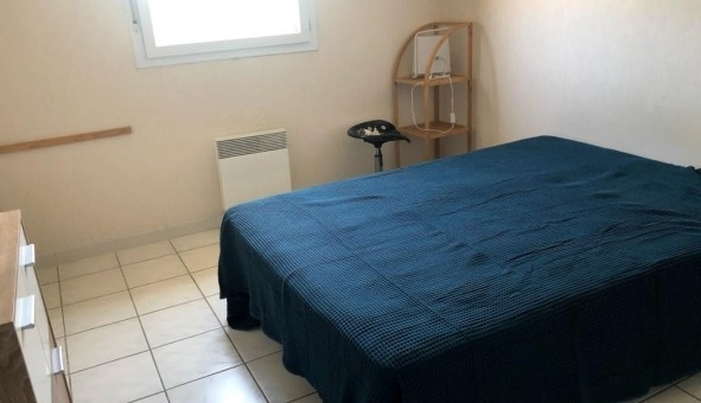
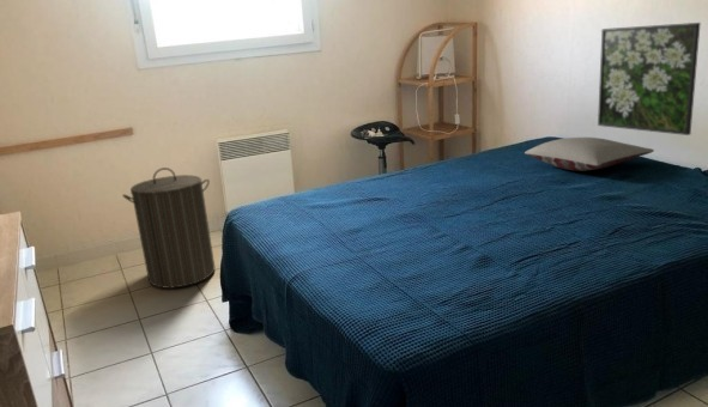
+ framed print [597,22,702,136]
+ laundry hamper [121,166,216,290]
+ pillow [524,136,655,172]
